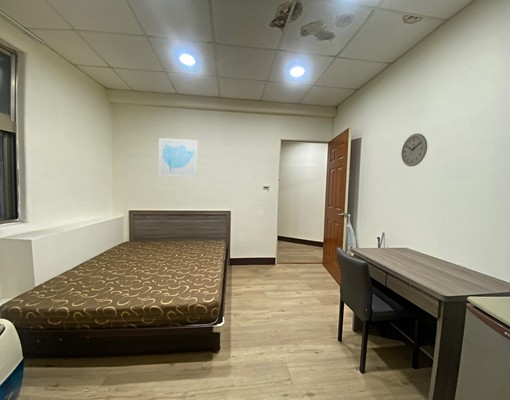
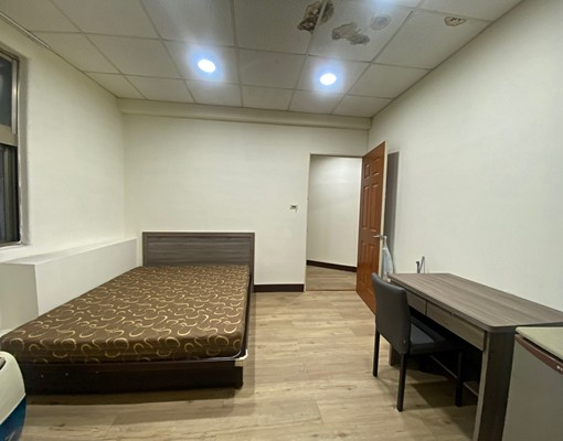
- wall clock [400,133,428,167]
- wall art [158,137,199,179]
